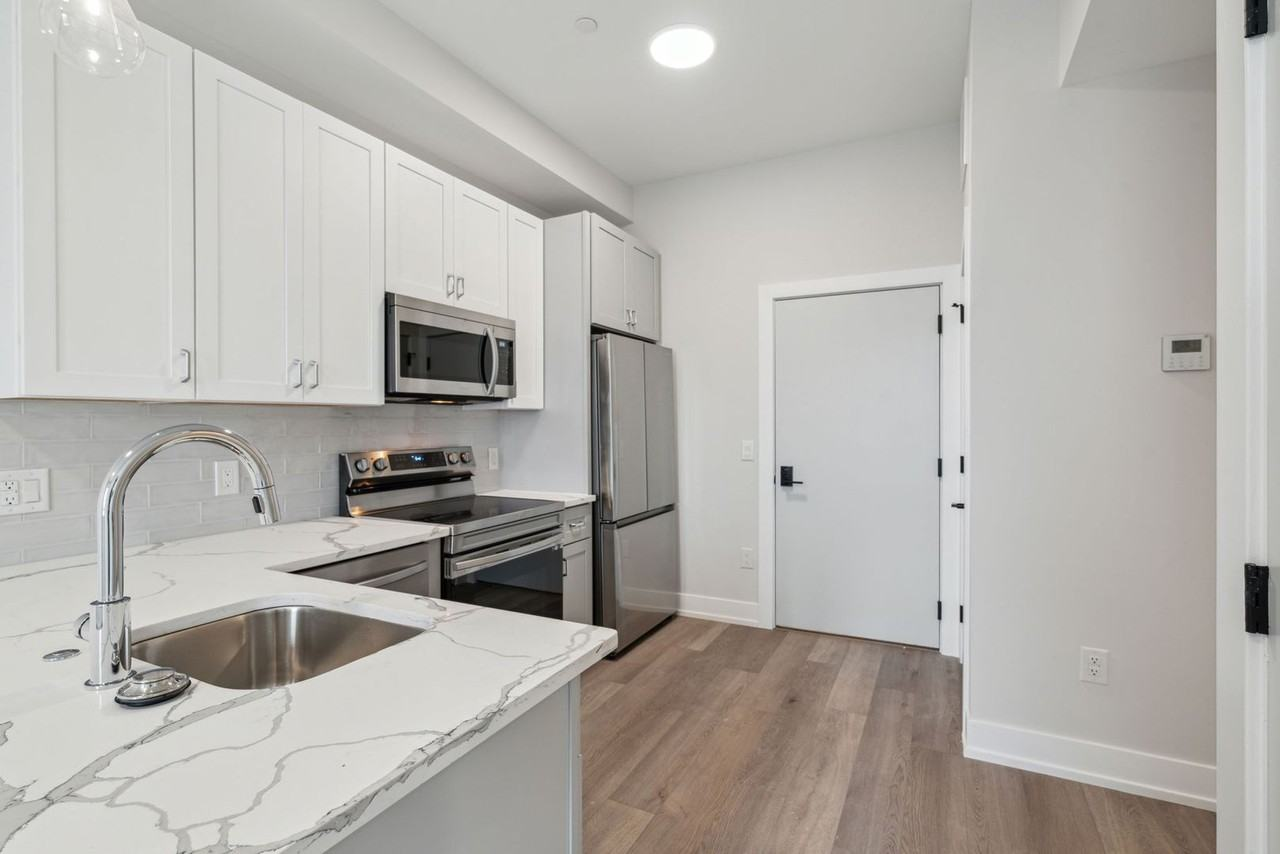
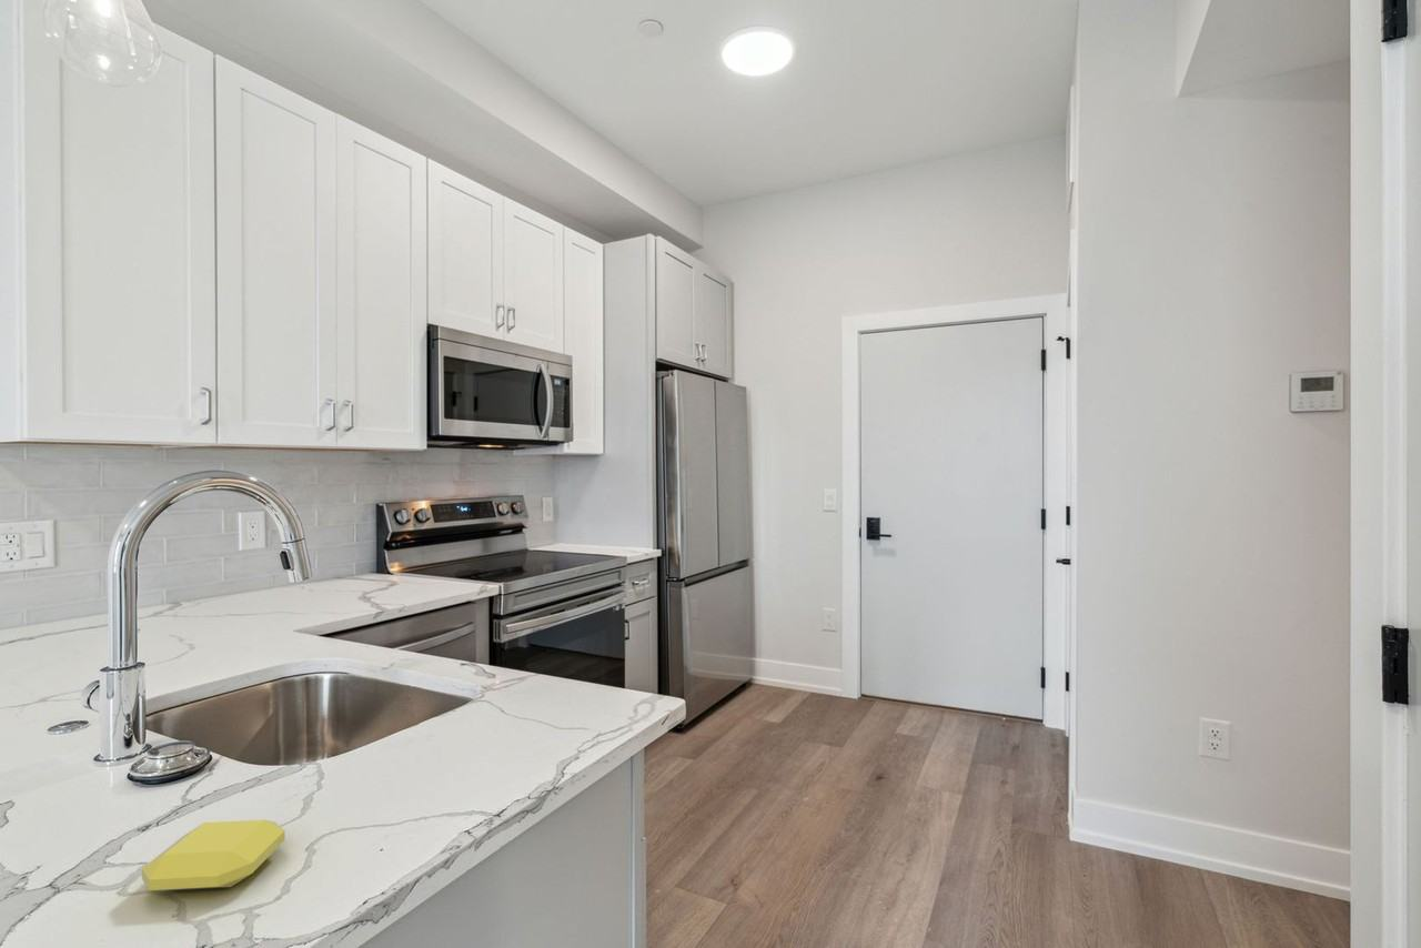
+ soap bar [141,819,286,891]
